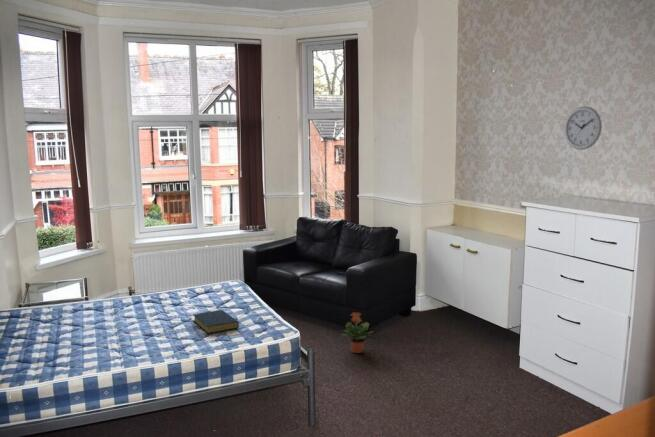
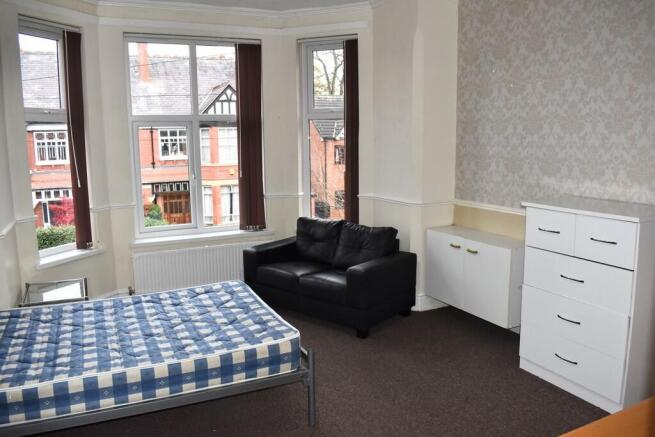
- wall clock [564,105,603,151]
- hardback book [192,309,240,335]
- potted plant [341,311,375,354]
